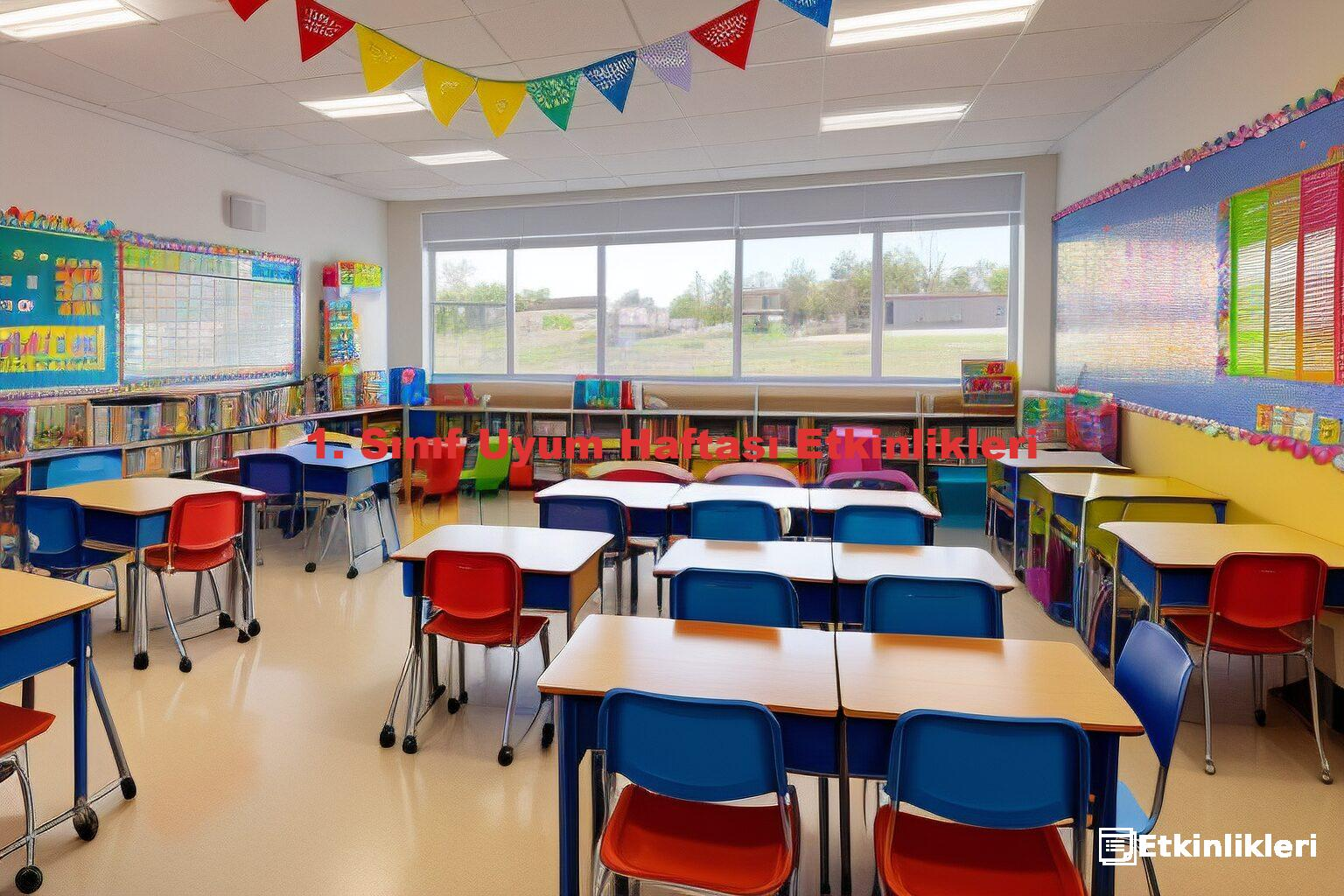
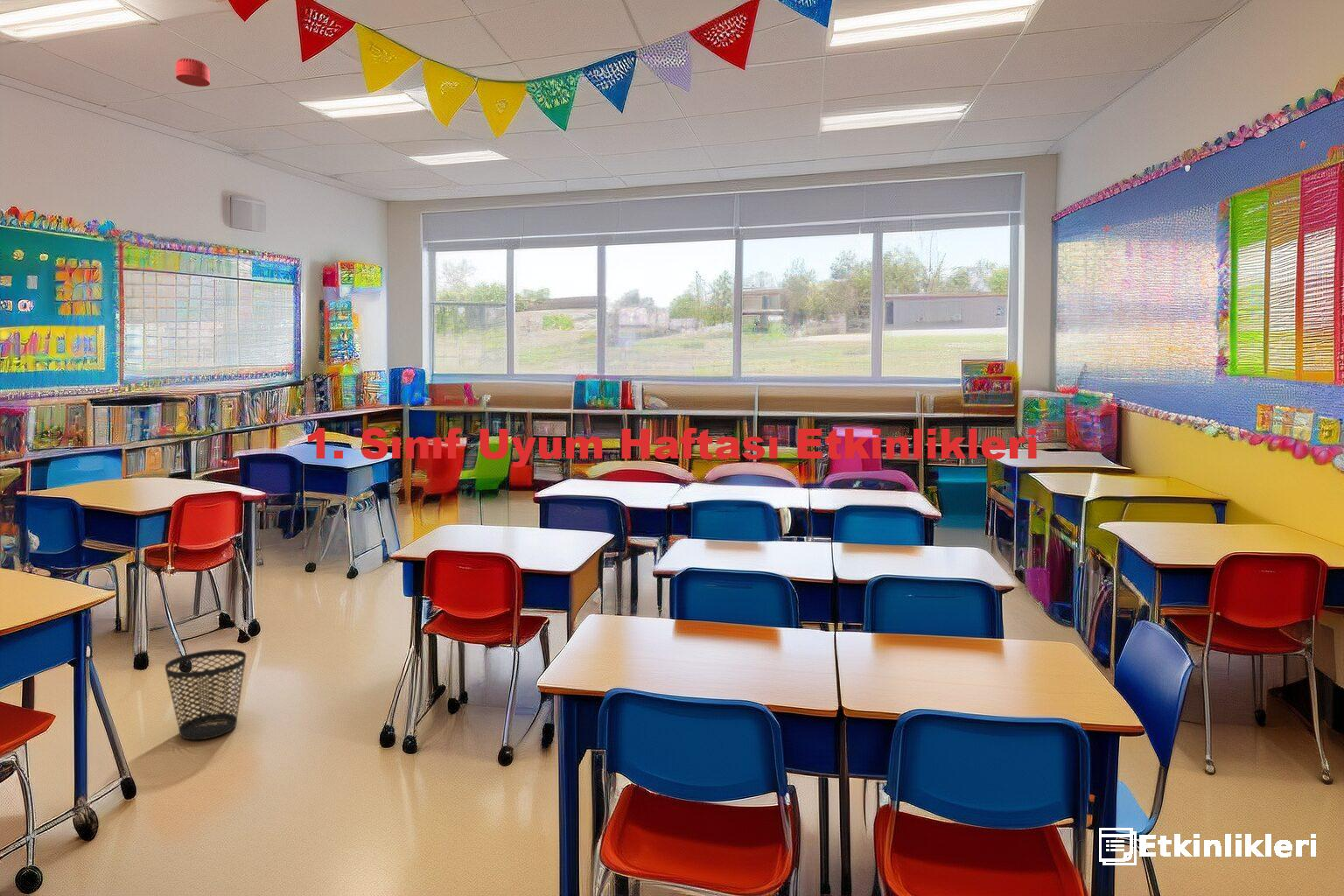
+ smoke detector [175,58,211,88]
+ wastebasket [165,648,247,741]
